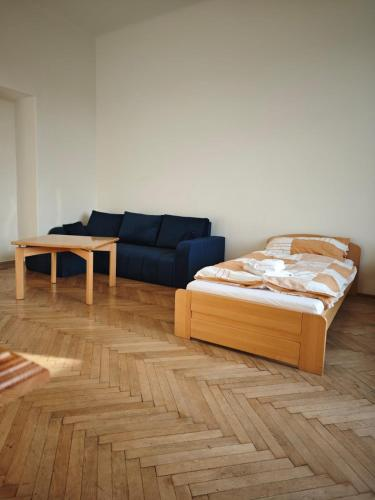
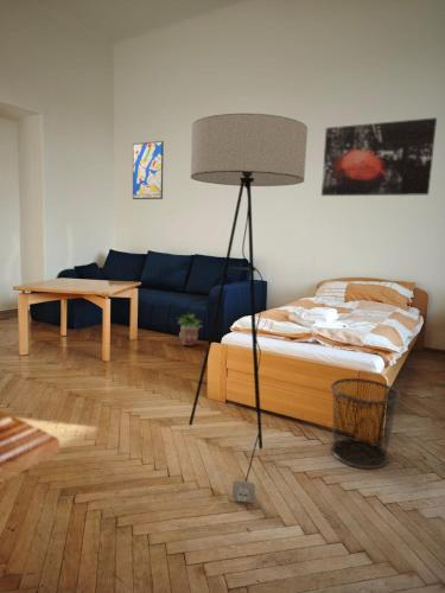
+ wall art [132,140,165,200]
+ waste bin [330,377,401,470]
+ potted plant [177,311,203,346]
+ floor lamp [187,113,309,504]
+ wall art [320,116,438,197]
